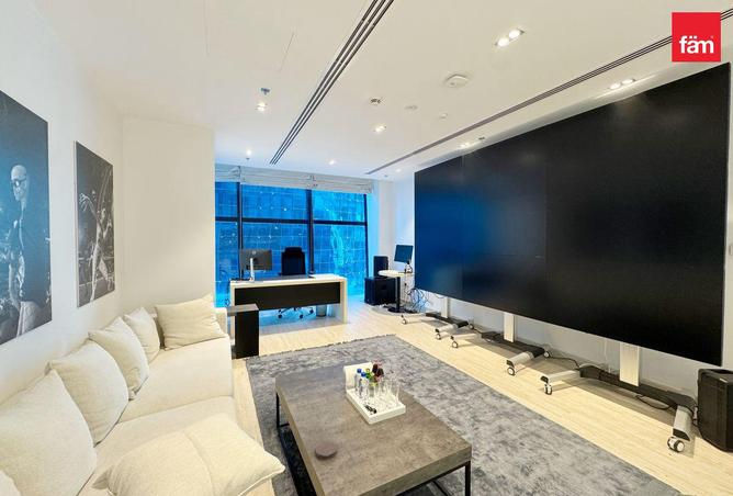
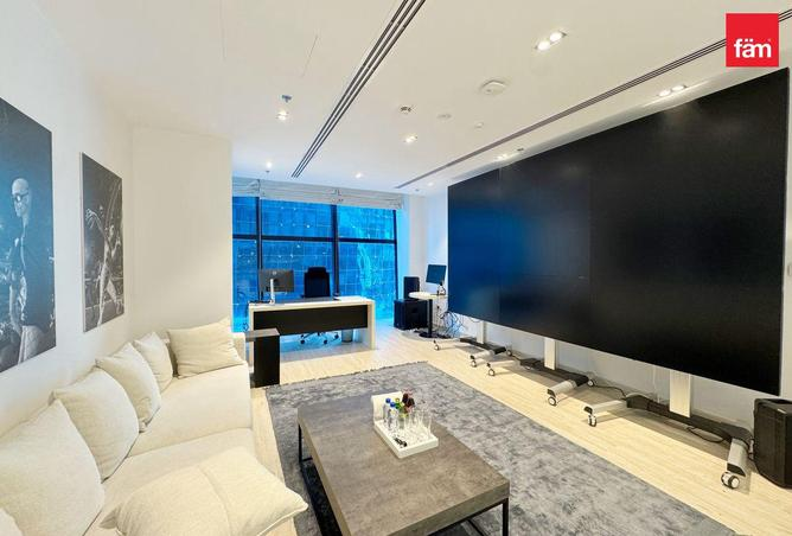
- coaster [315,440,338,460]
